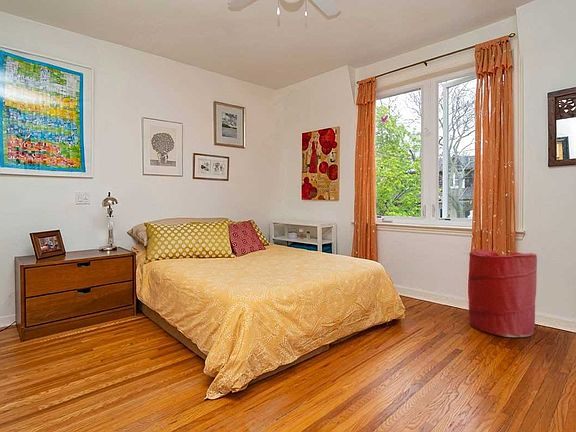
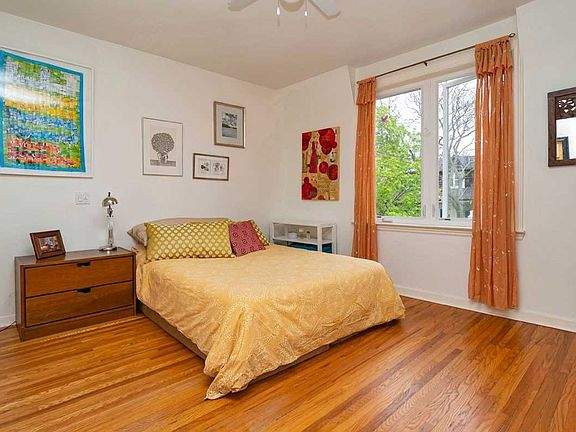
- laundry hamper [468,249,538,338]
